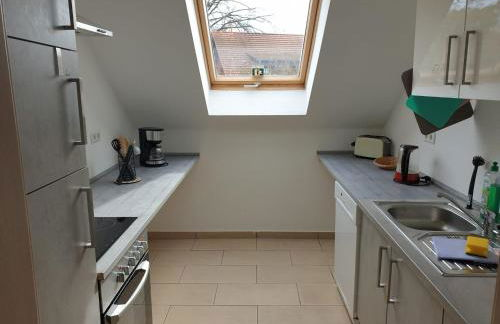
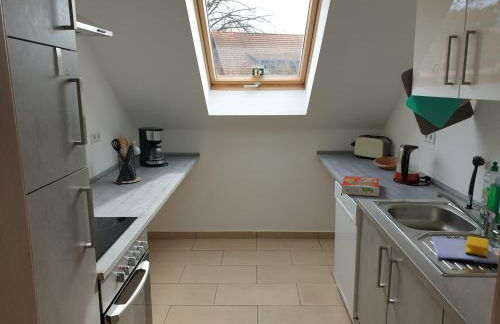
+ cereal box [341,175,380,197]
